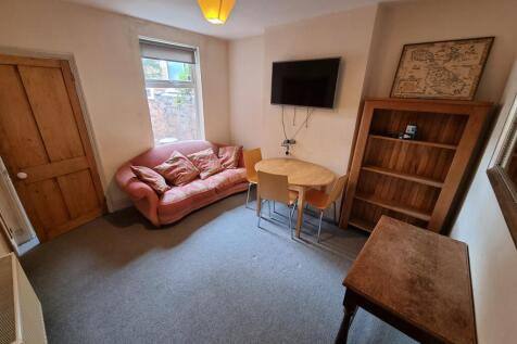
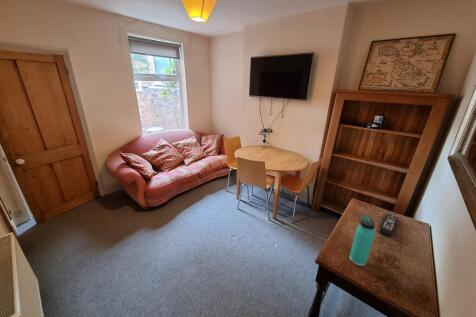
+ remote control [379,213,399,237]
+ thermos bottle [348,214,376,267]
